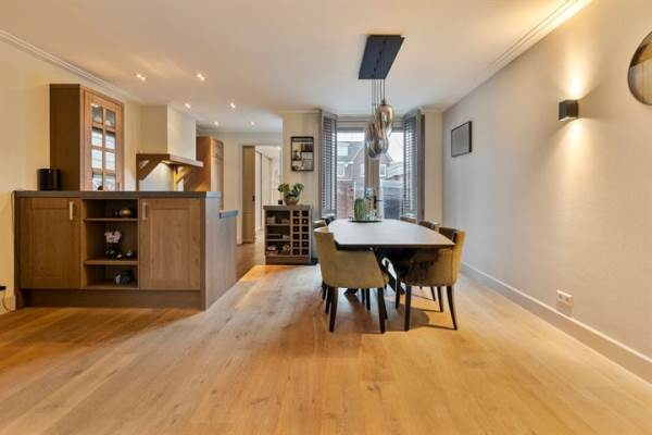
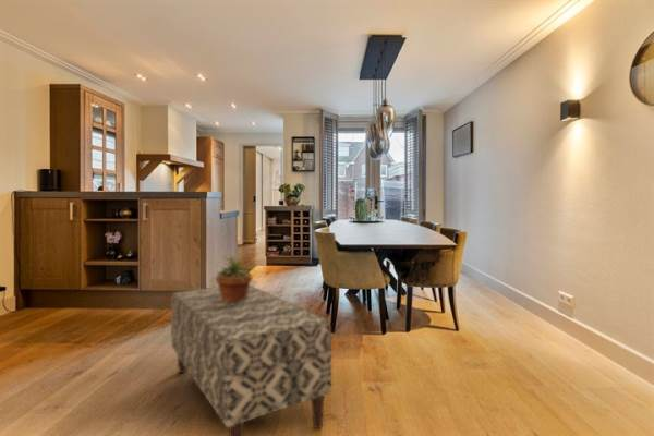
+ potted plant [210,252,256,302]
+ bench [170,284,332,436]
